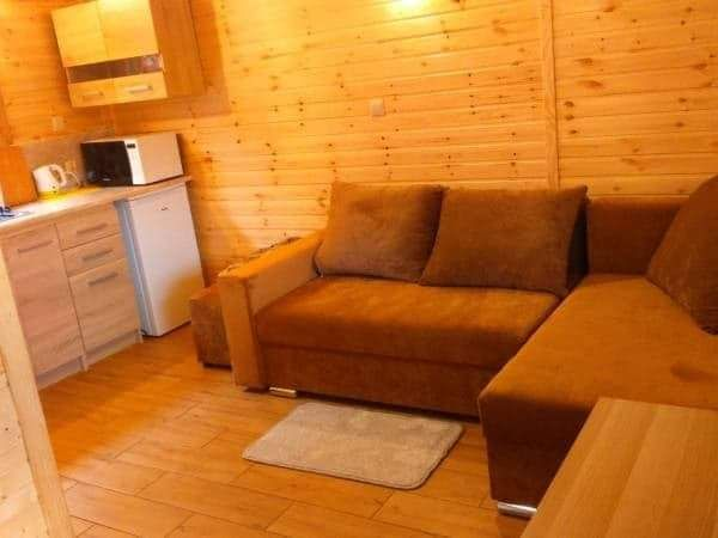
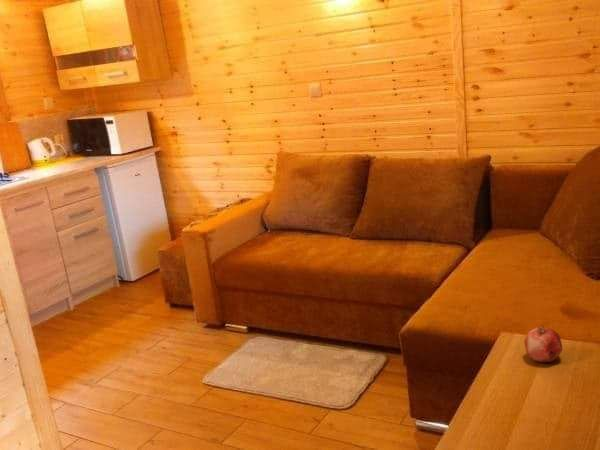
+ fruit [523,324,563,363]
